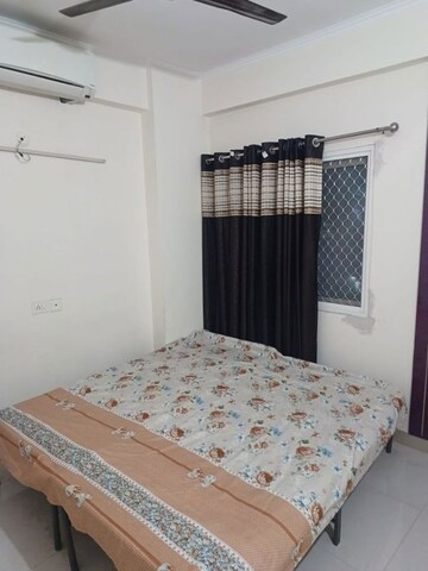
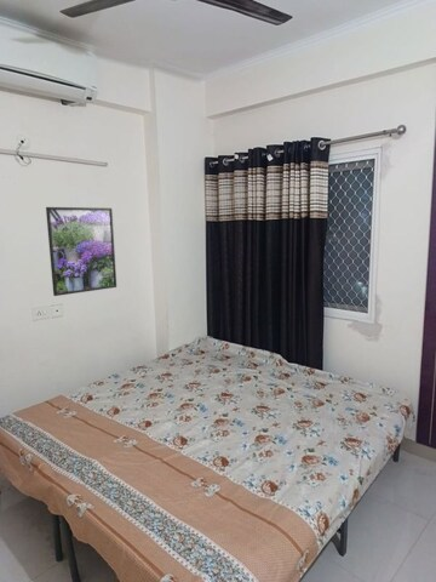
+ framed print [45,206,117,297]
